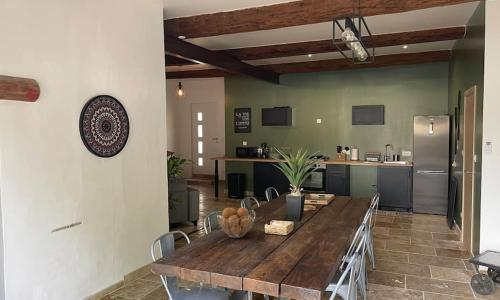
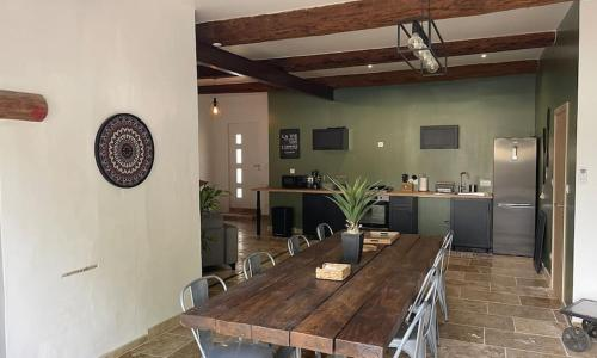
- fruit basket [216,206,256,238]
